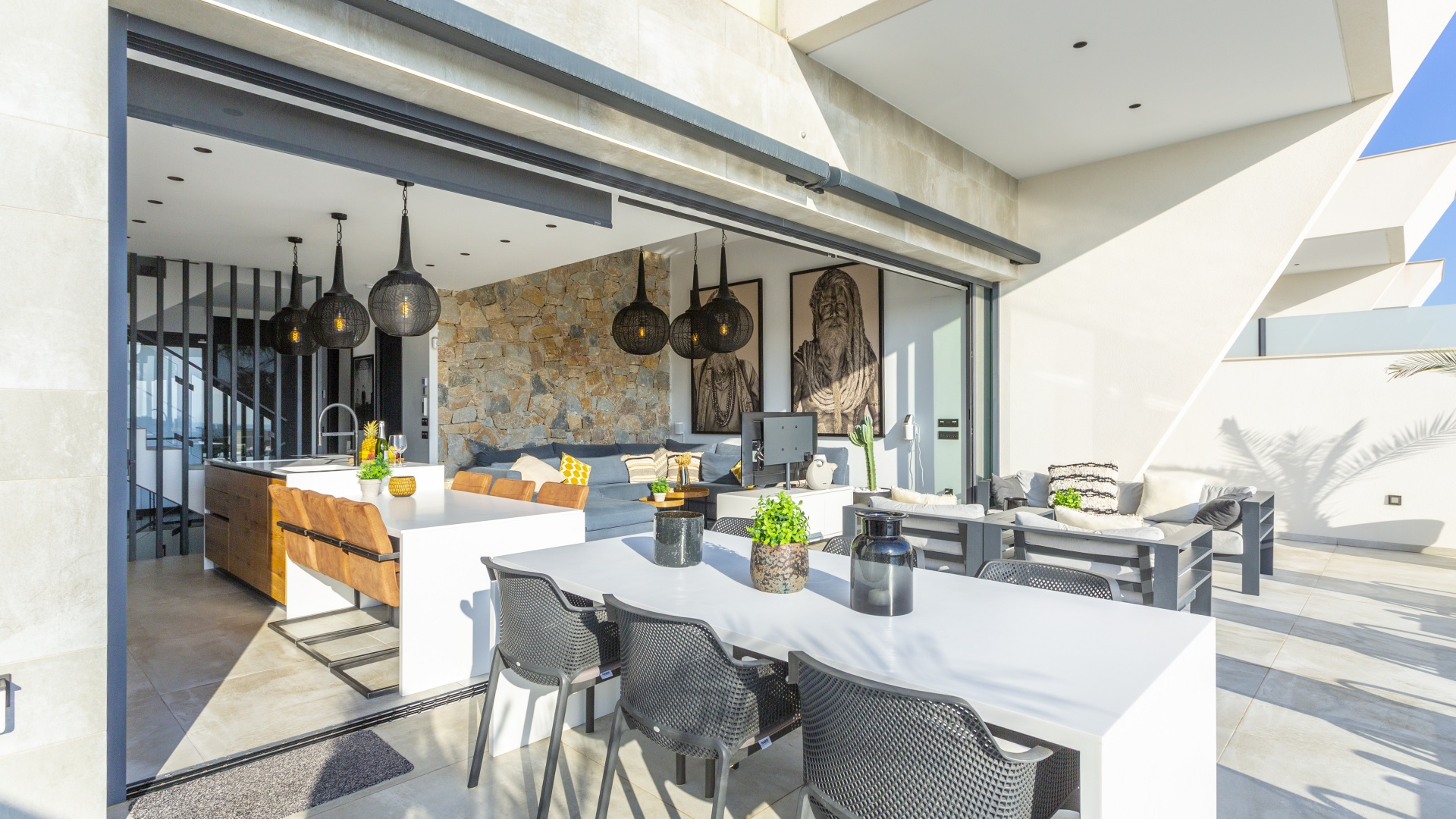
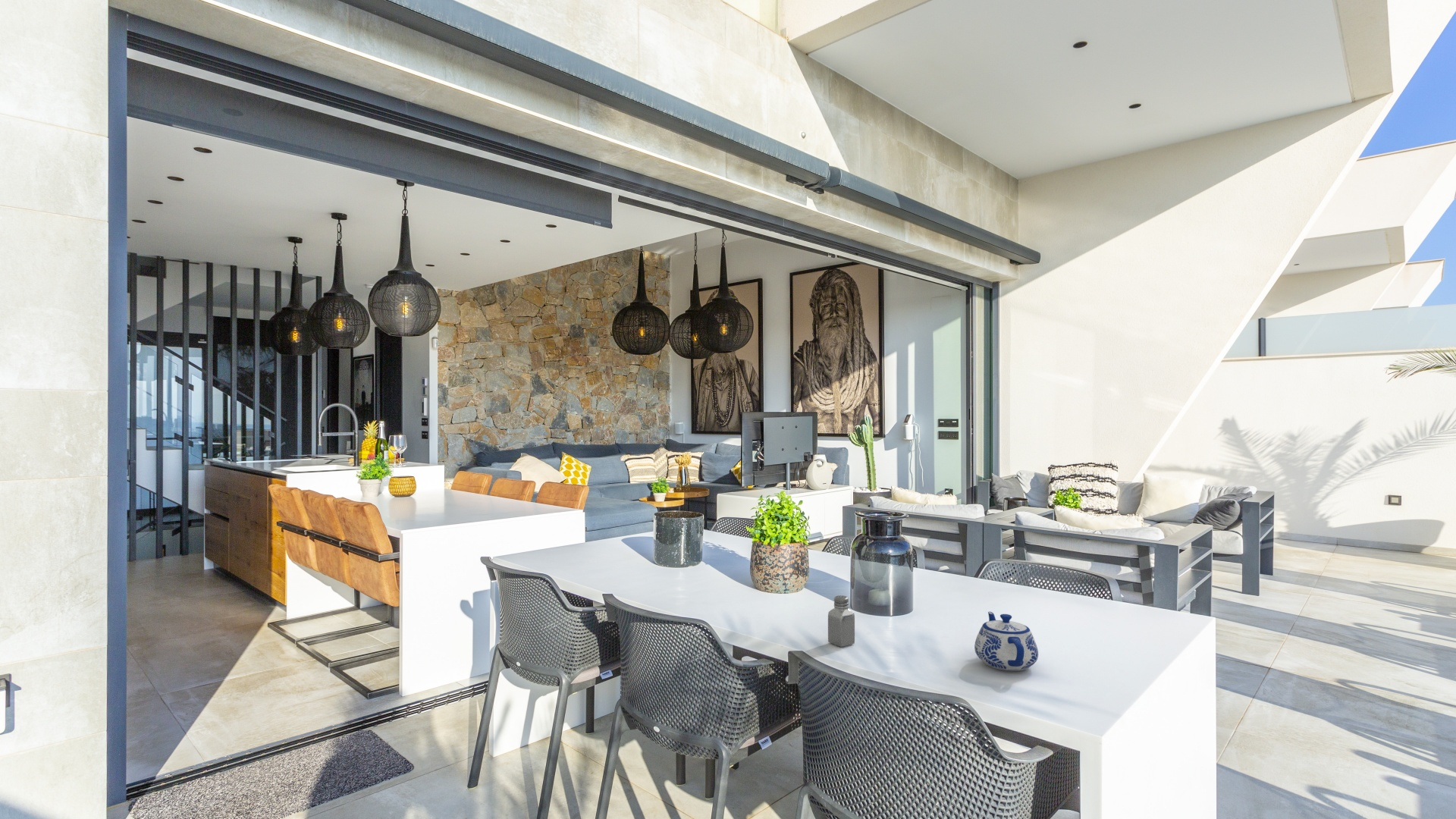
+ saltshaker [827,595,855,648]
+ teapot [974,611,1039,672]
